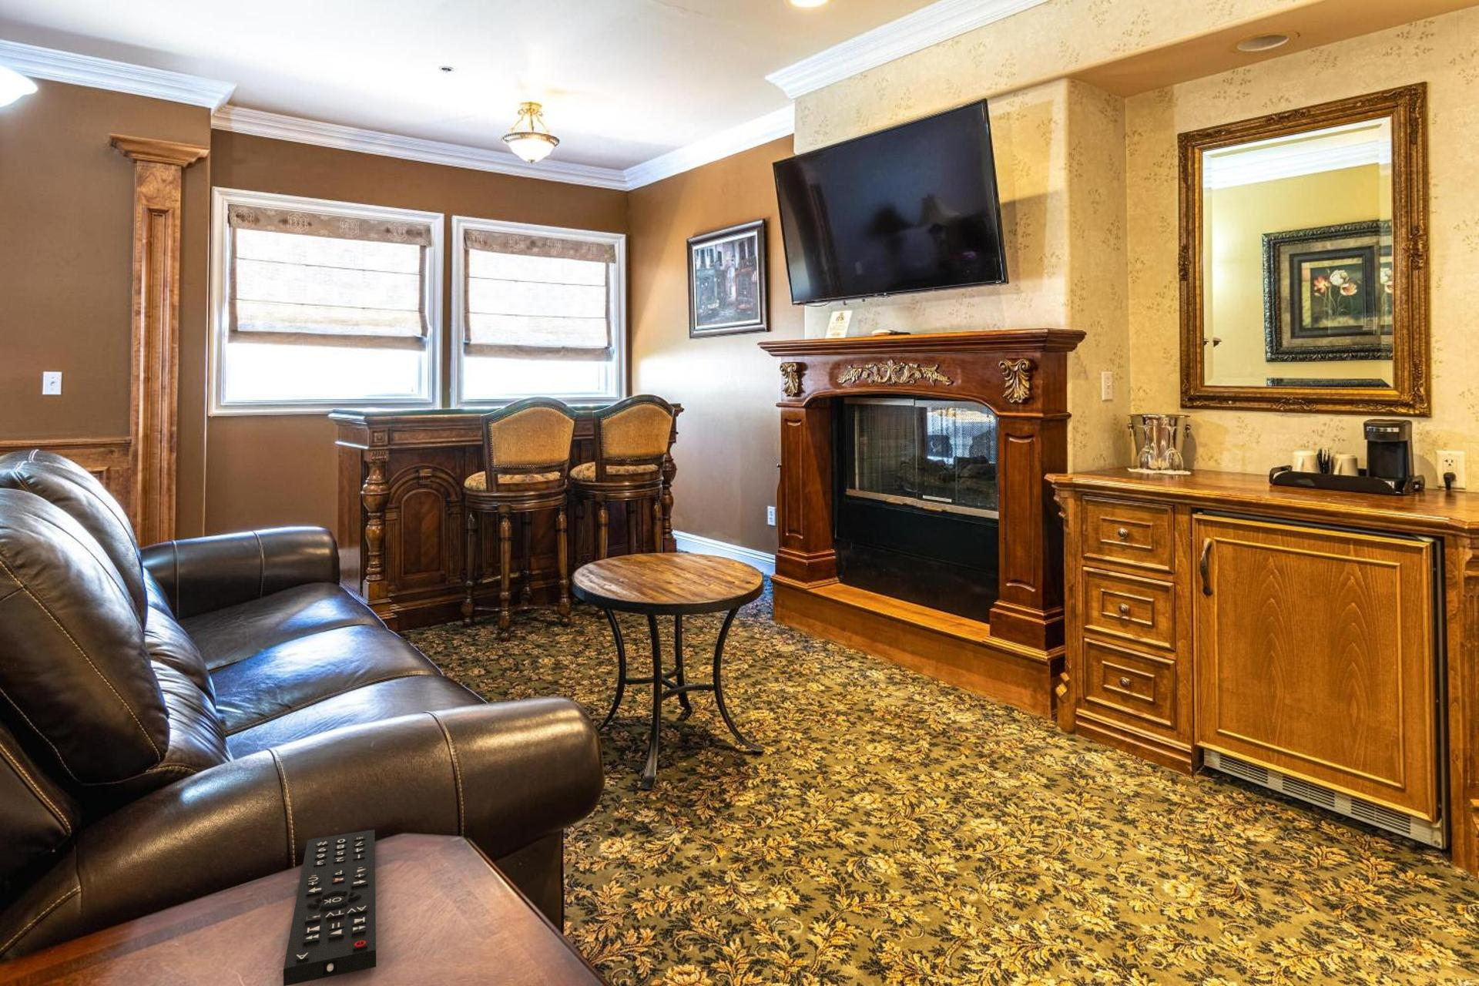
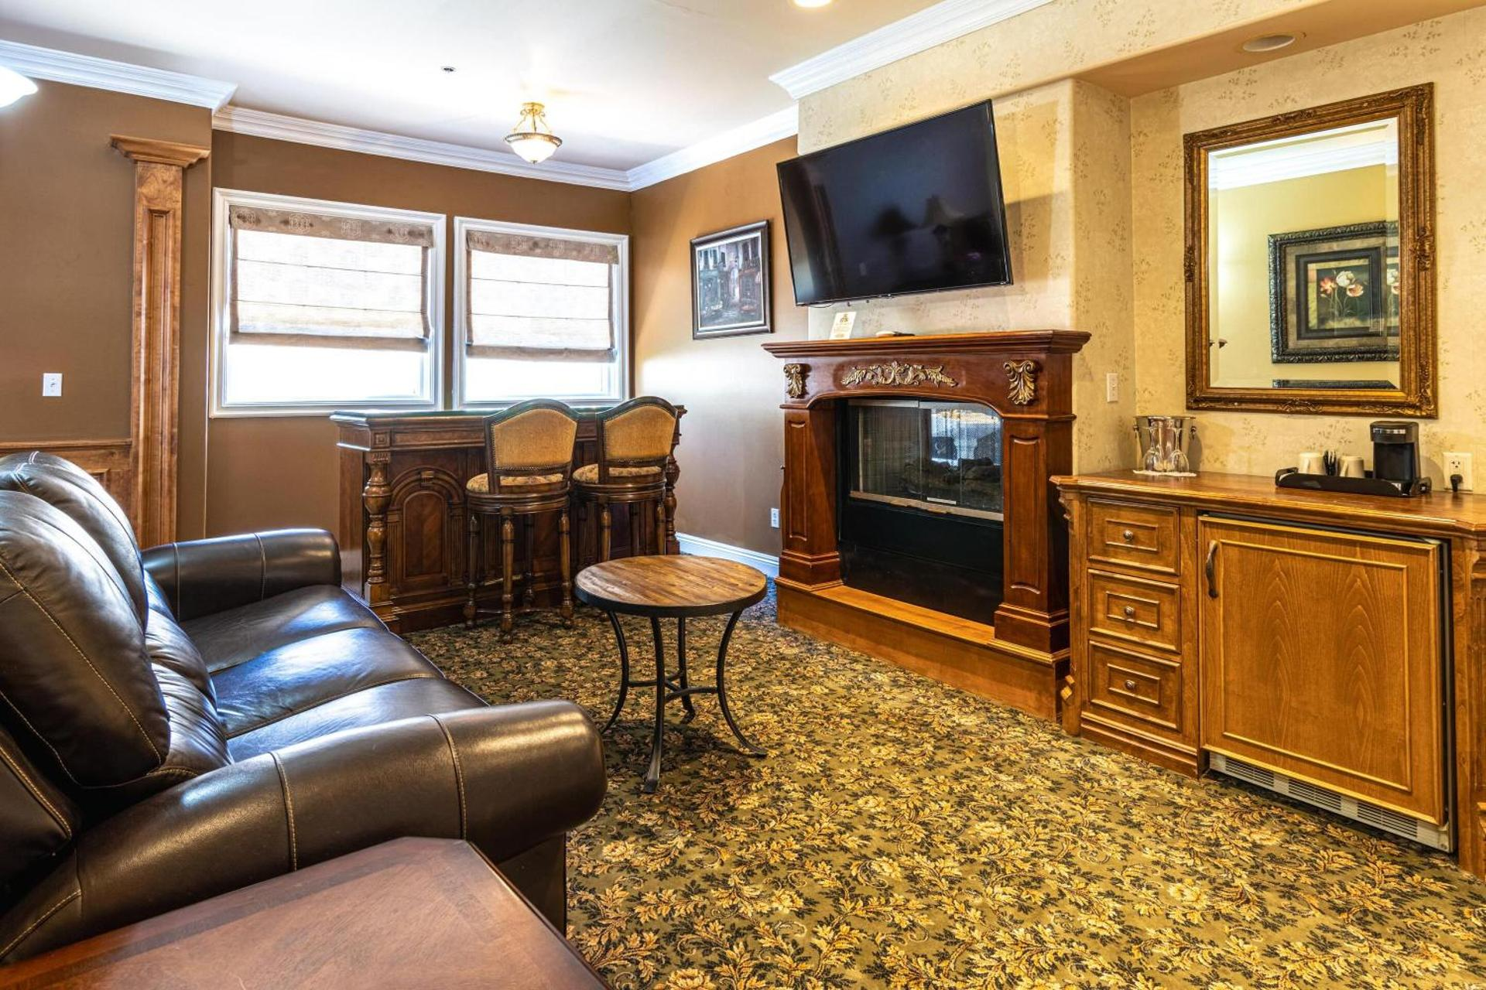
- remote control [283,829,376,986]
